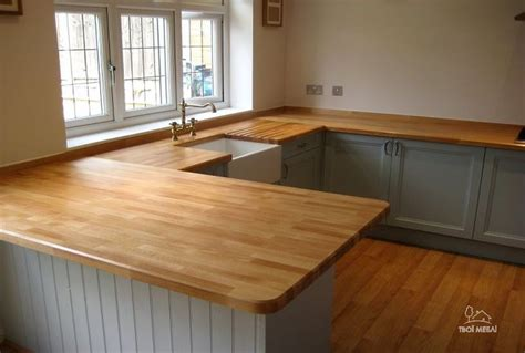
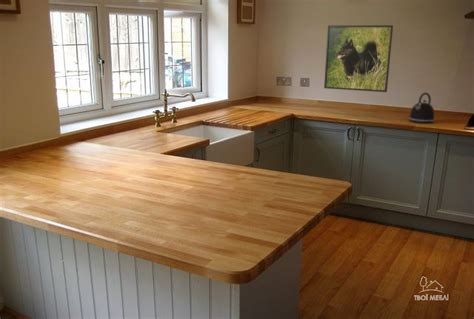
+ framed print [323,24,394,93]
+ kettle [408,92,436,124]
